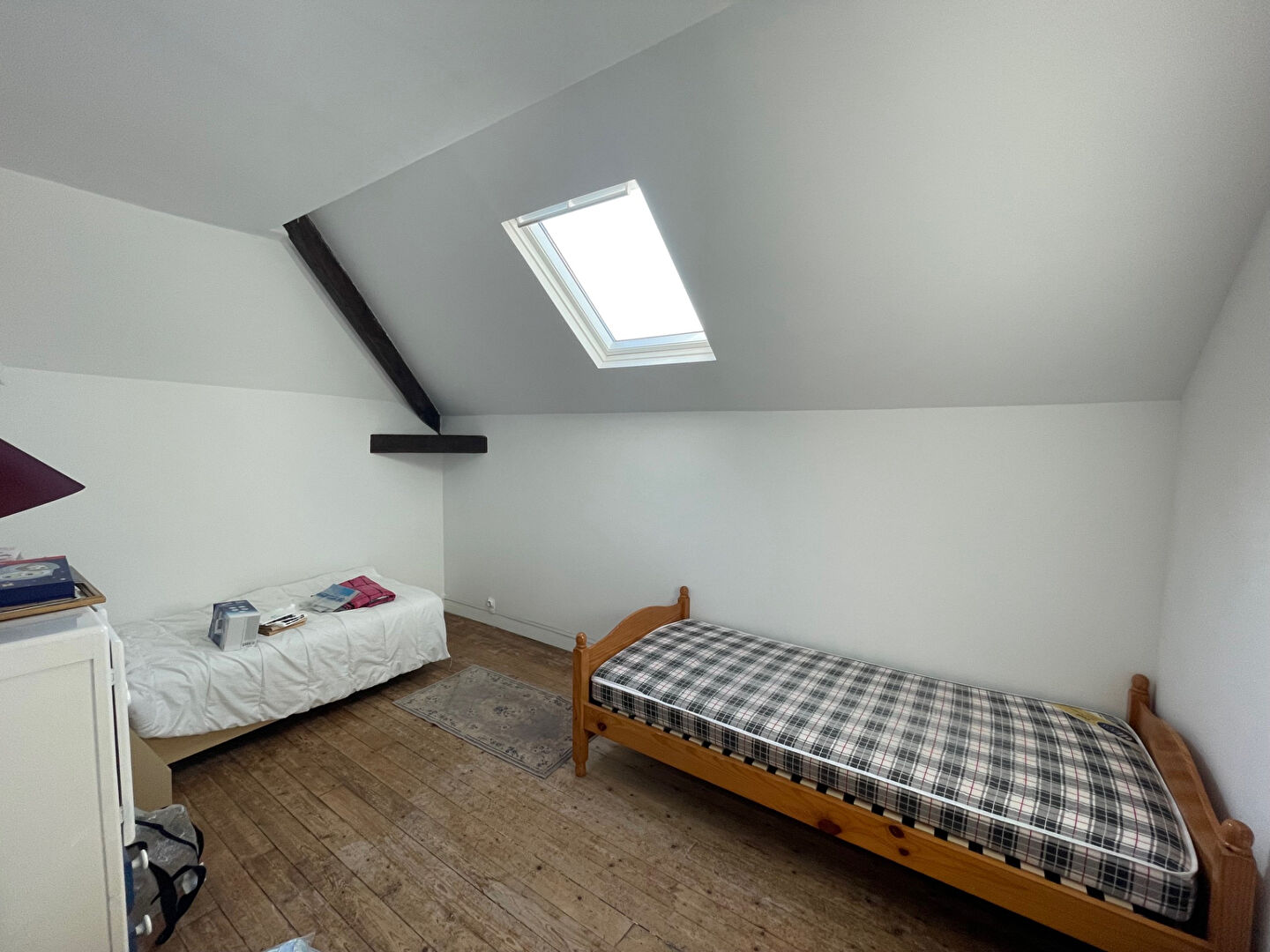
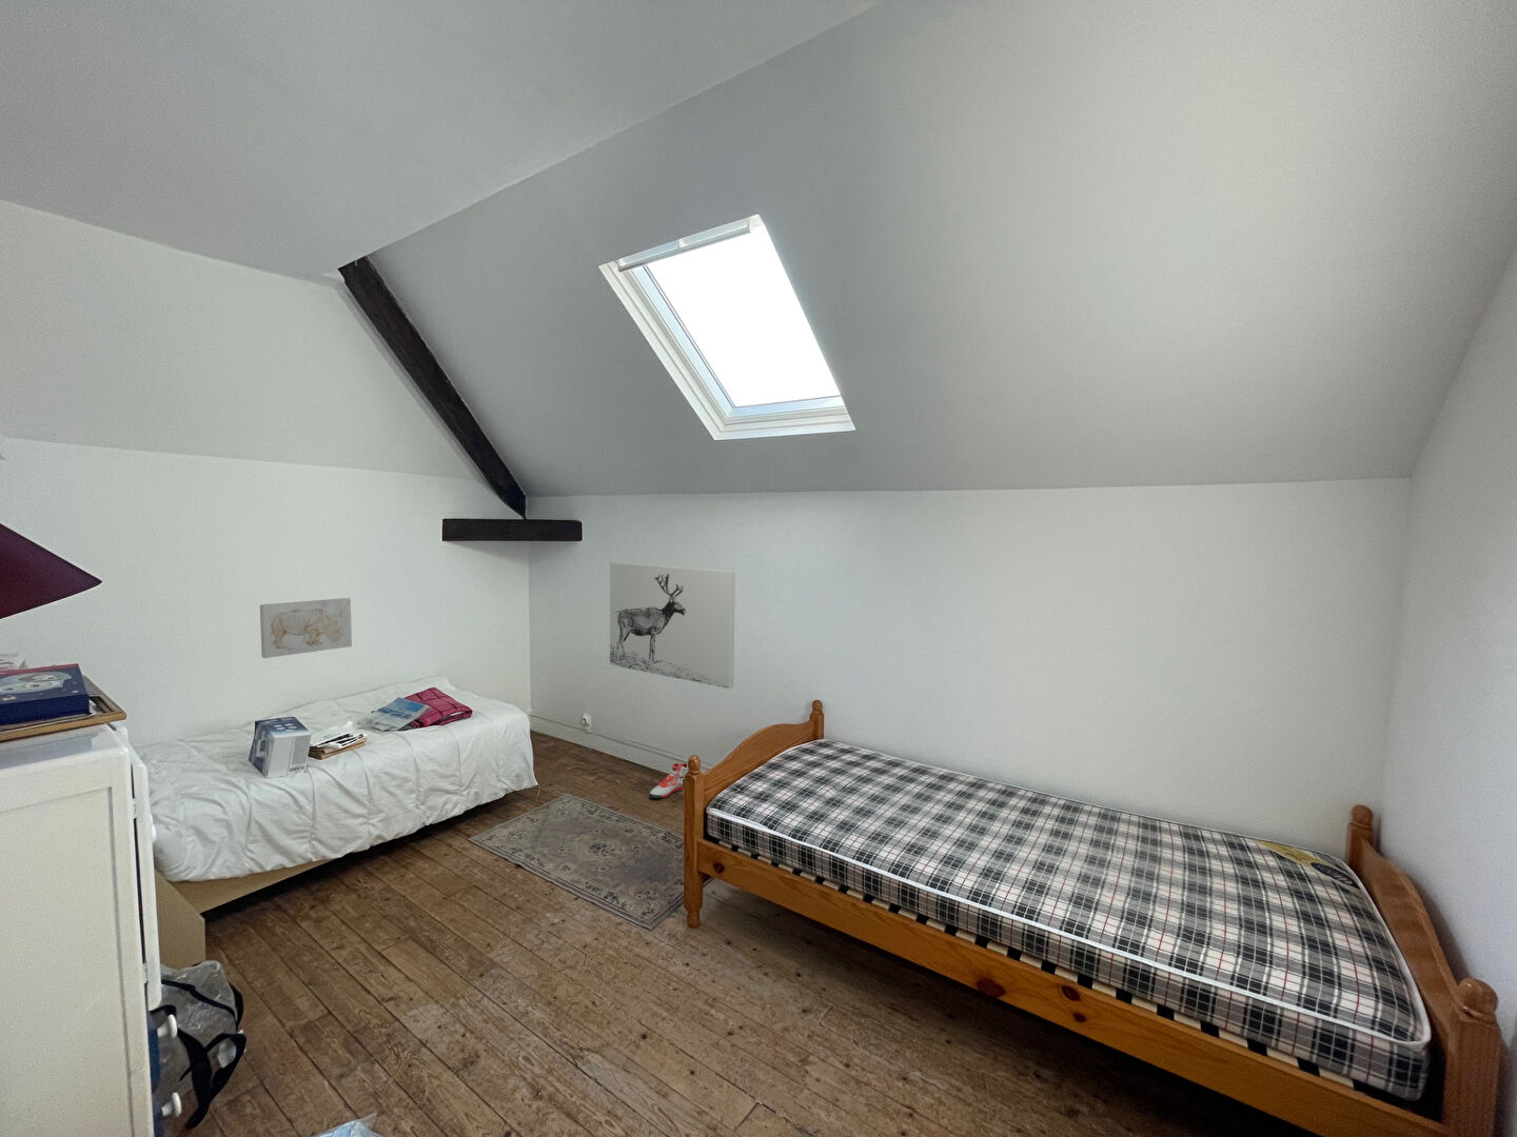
+ wall art [609,563,736,689]
+ wall art [259,597,352,659]
+ sneaker [647,762,688,799]
